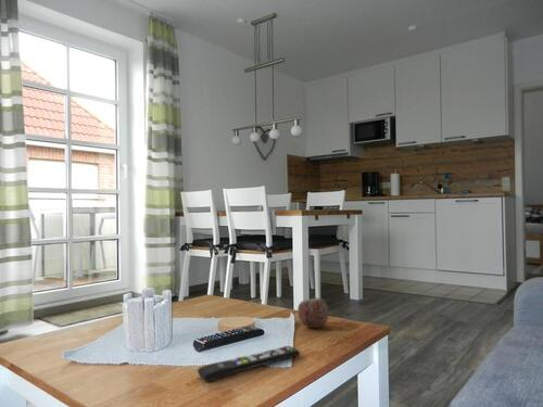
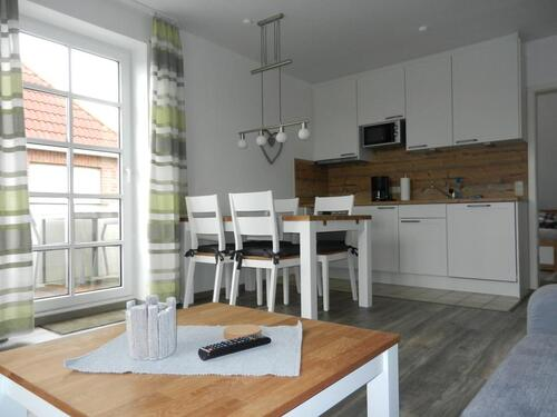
- apple [296,296,330,329]
- remote control [197,345,301,383]
